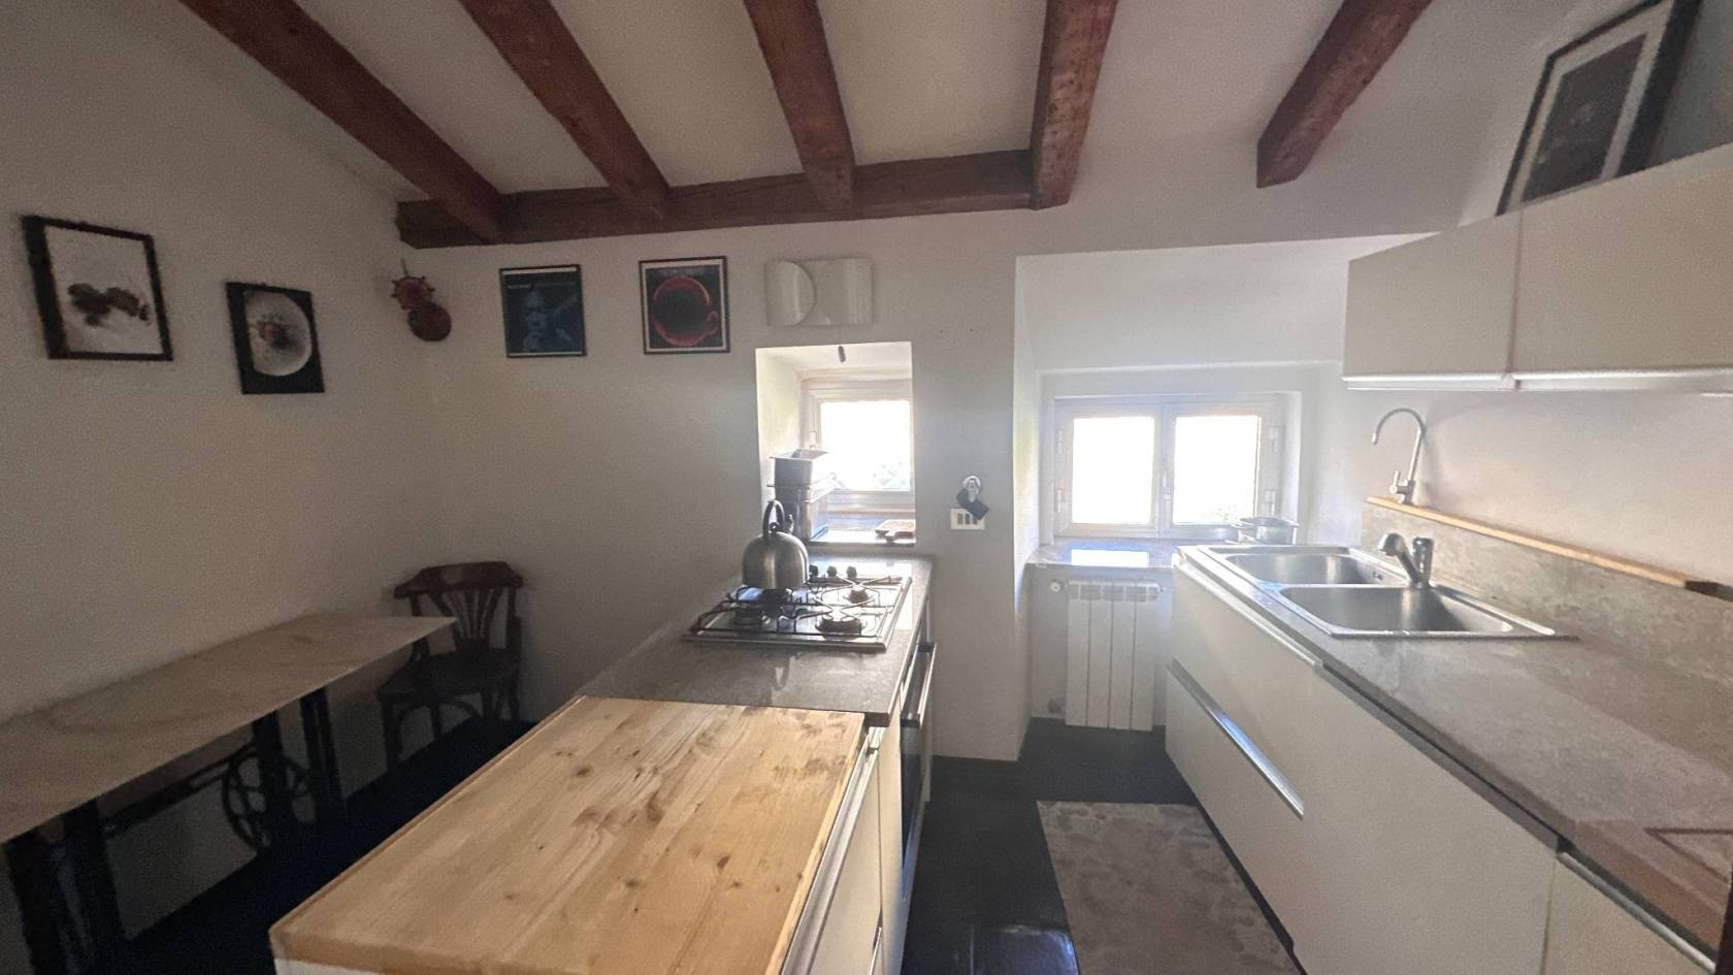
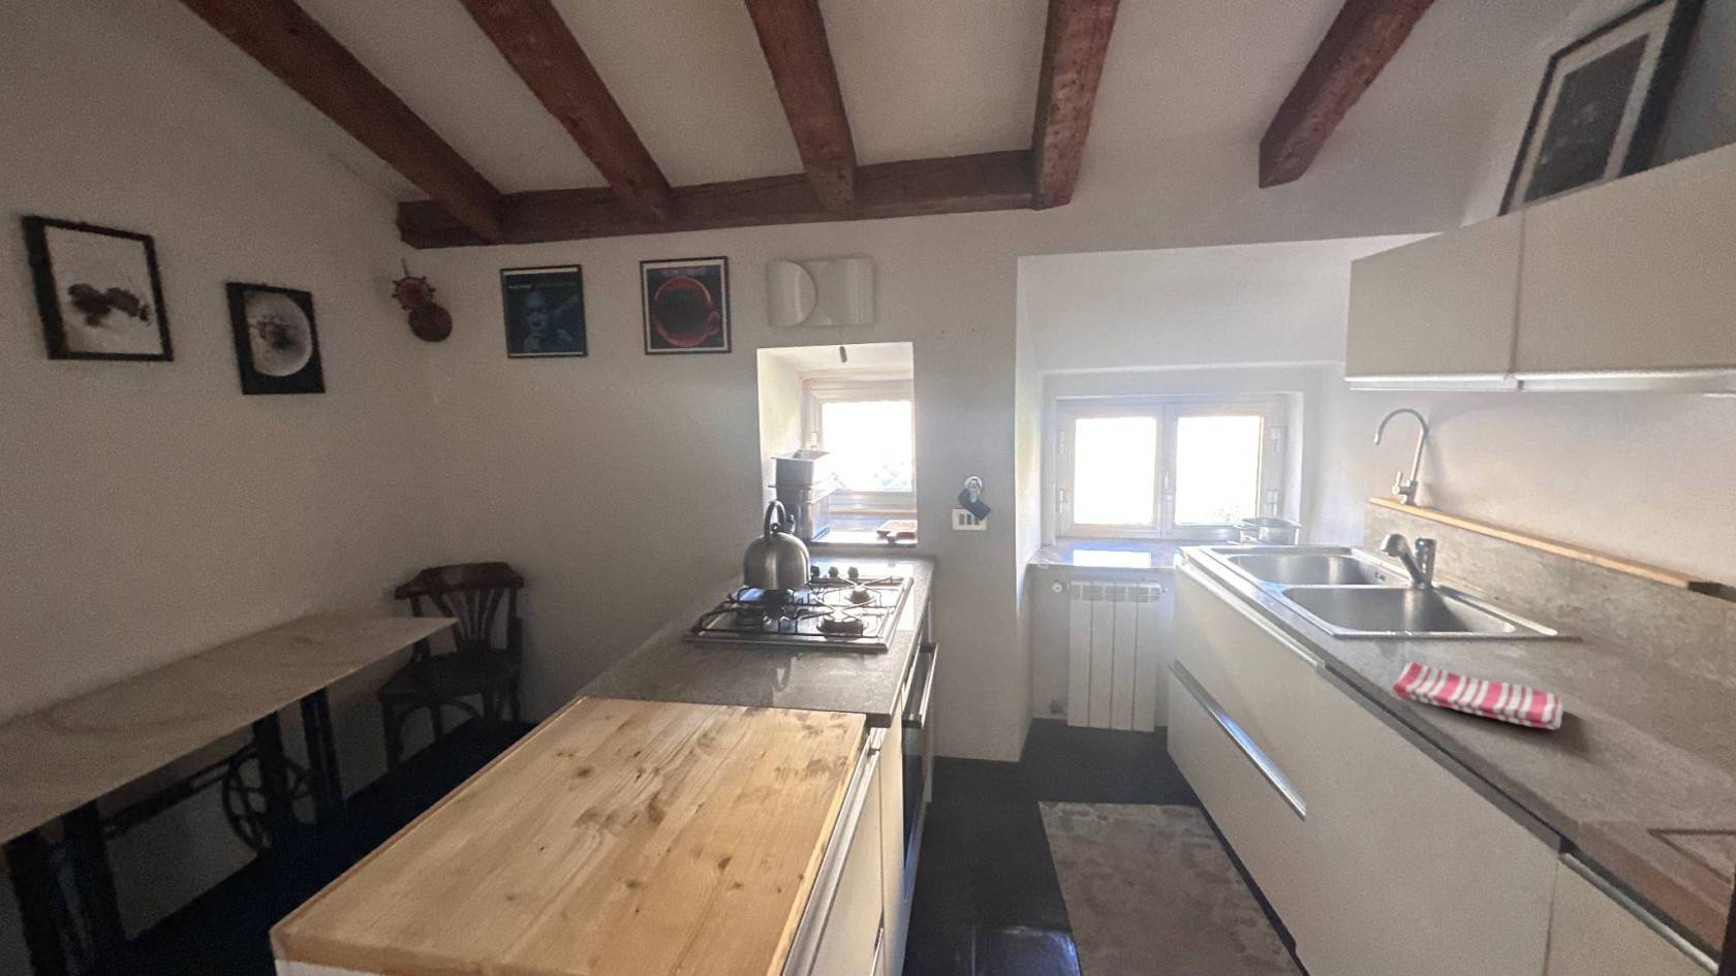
+ dish towel [1391,660,1564,732]
